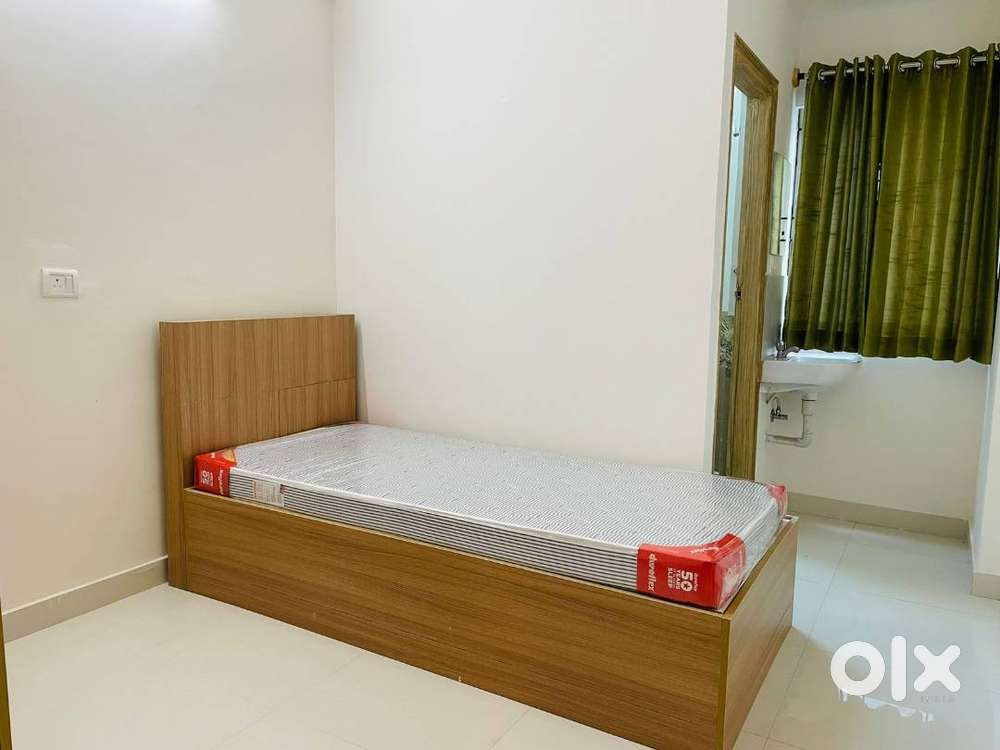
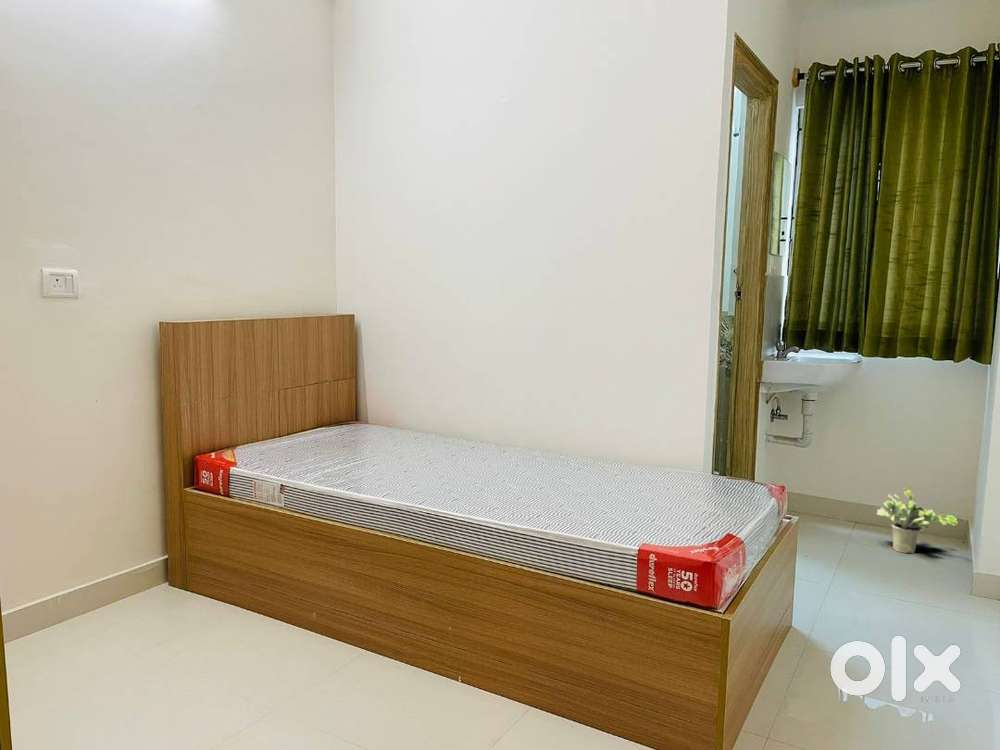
+ potted plant [876,486,958,554]
